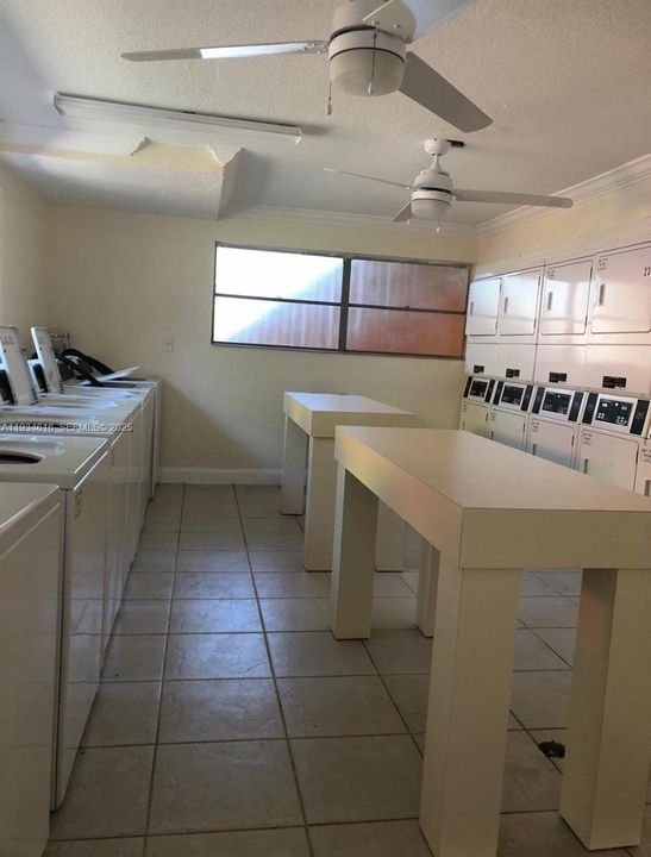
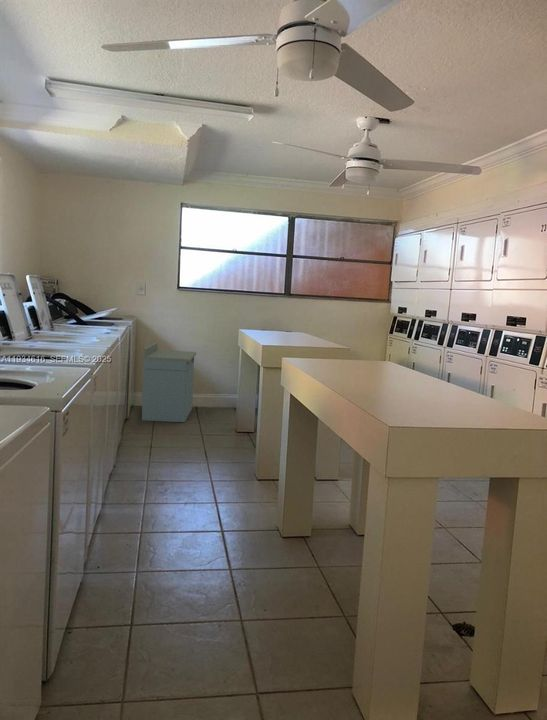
+ storage cabinet [141,341,197,423]
